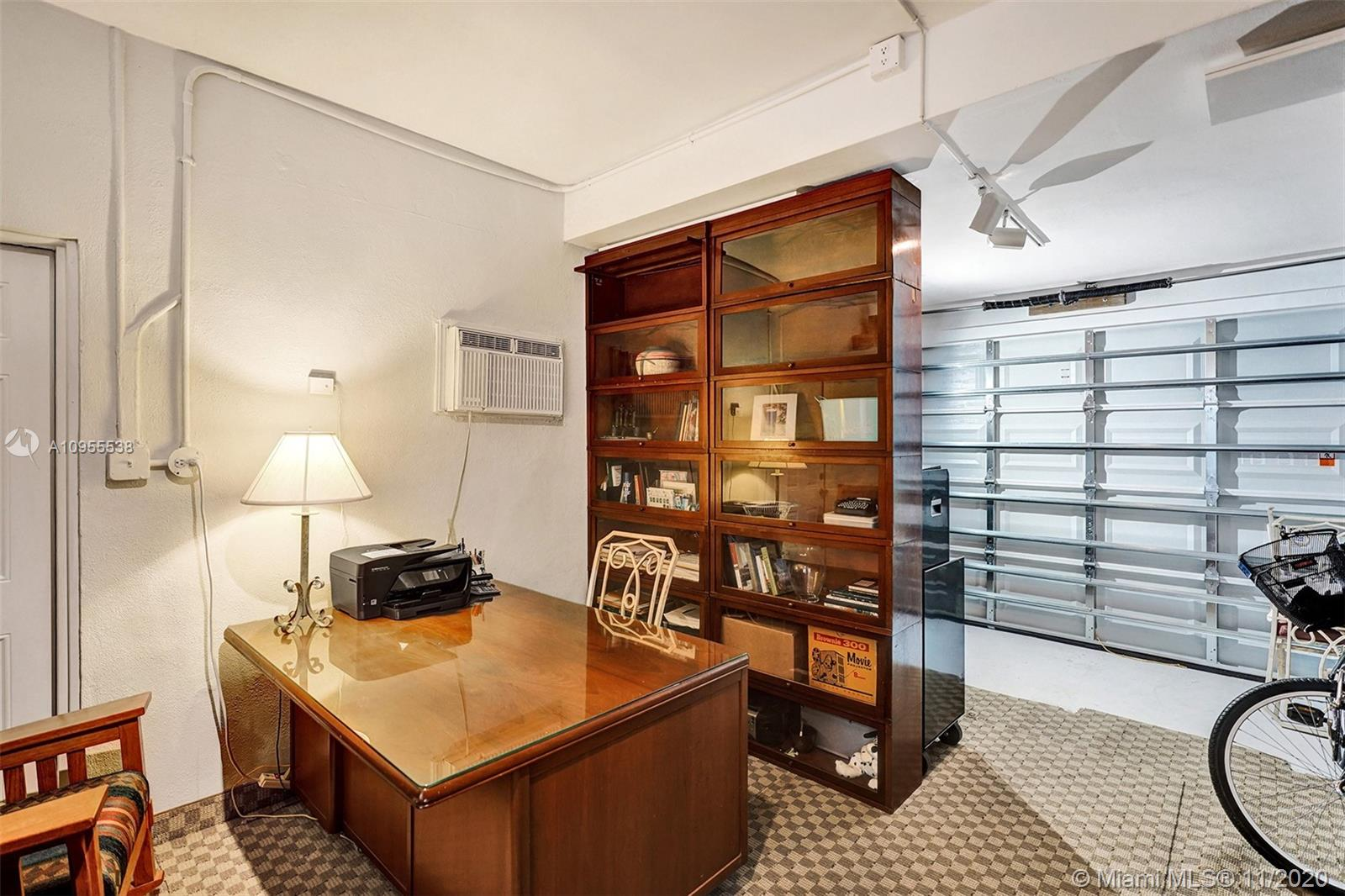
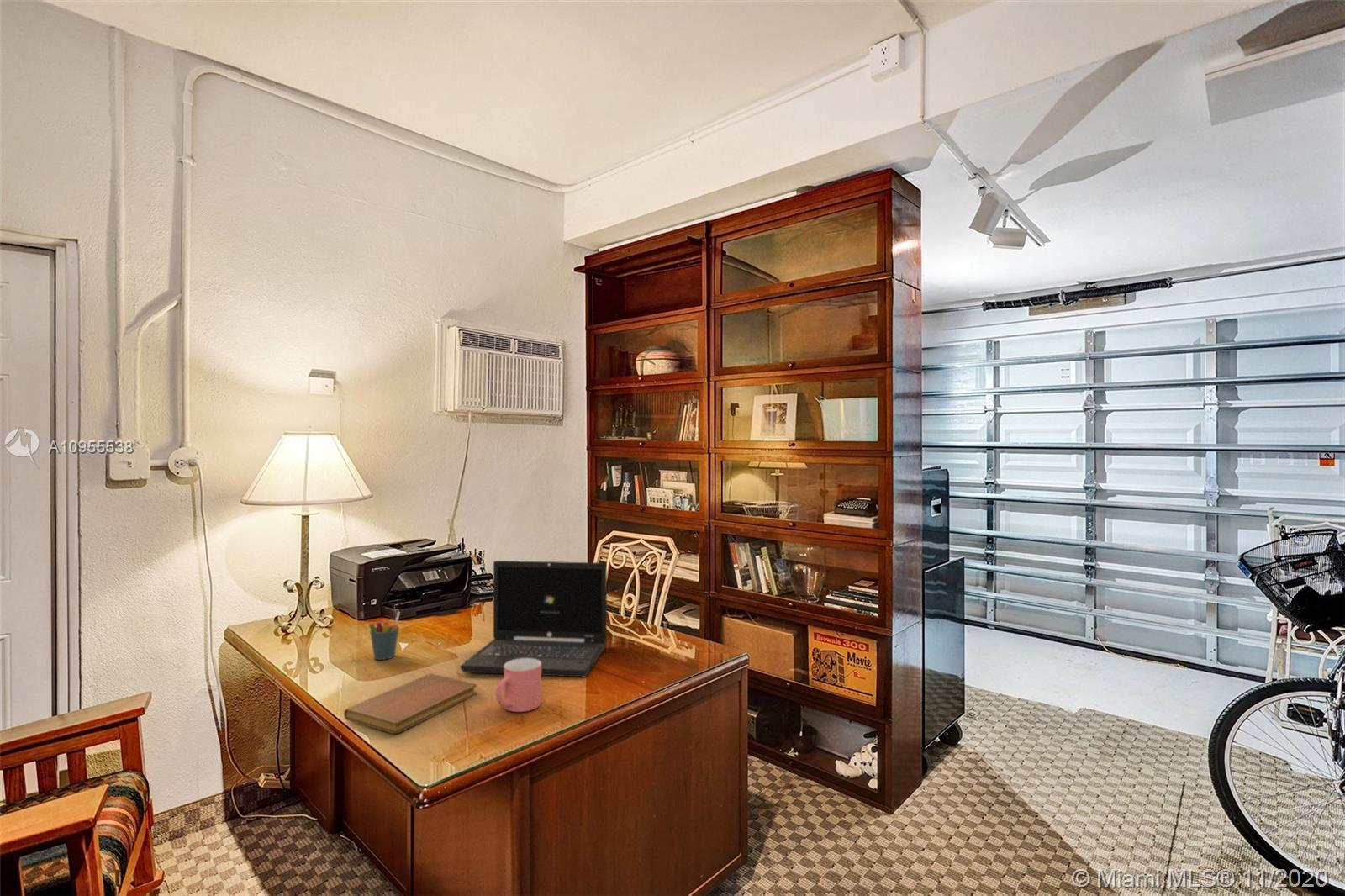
+ laptop [460,560,608,677]
+ pen holder [367,610,401,661]
+ notebook [343,672,478,735]
+ mug [495,658,542,713]
